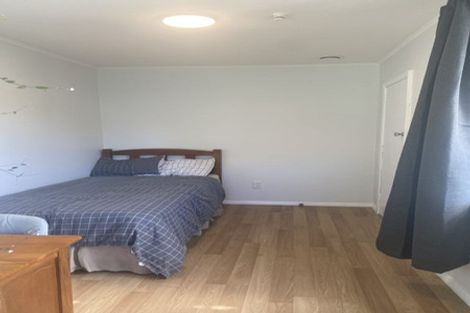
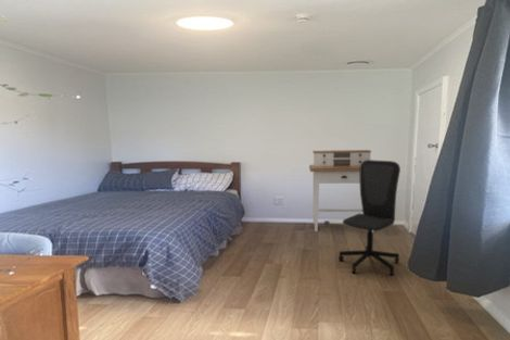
+ desk [308,149,374,234]
+ office chair [337,159,401,276]
